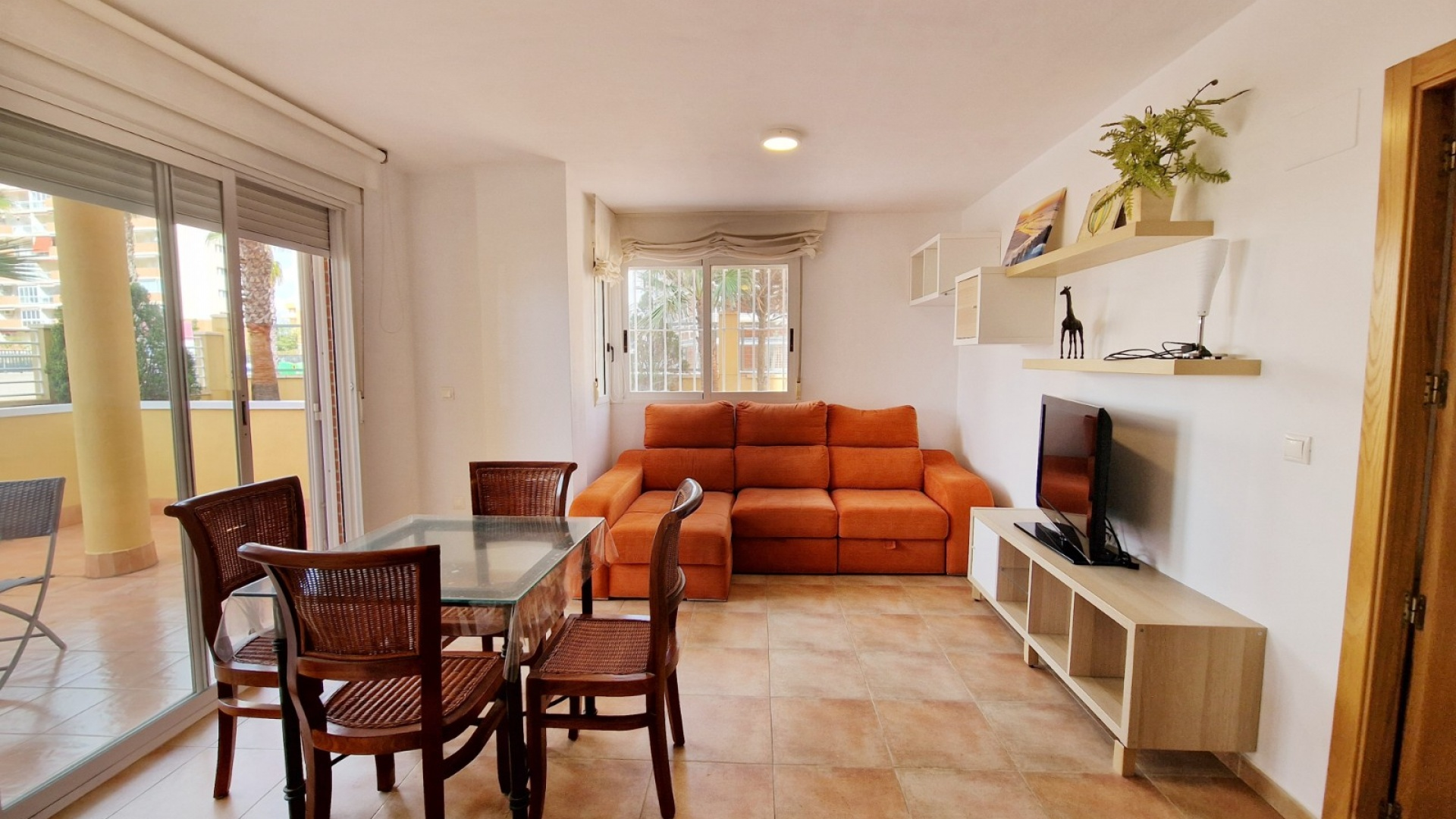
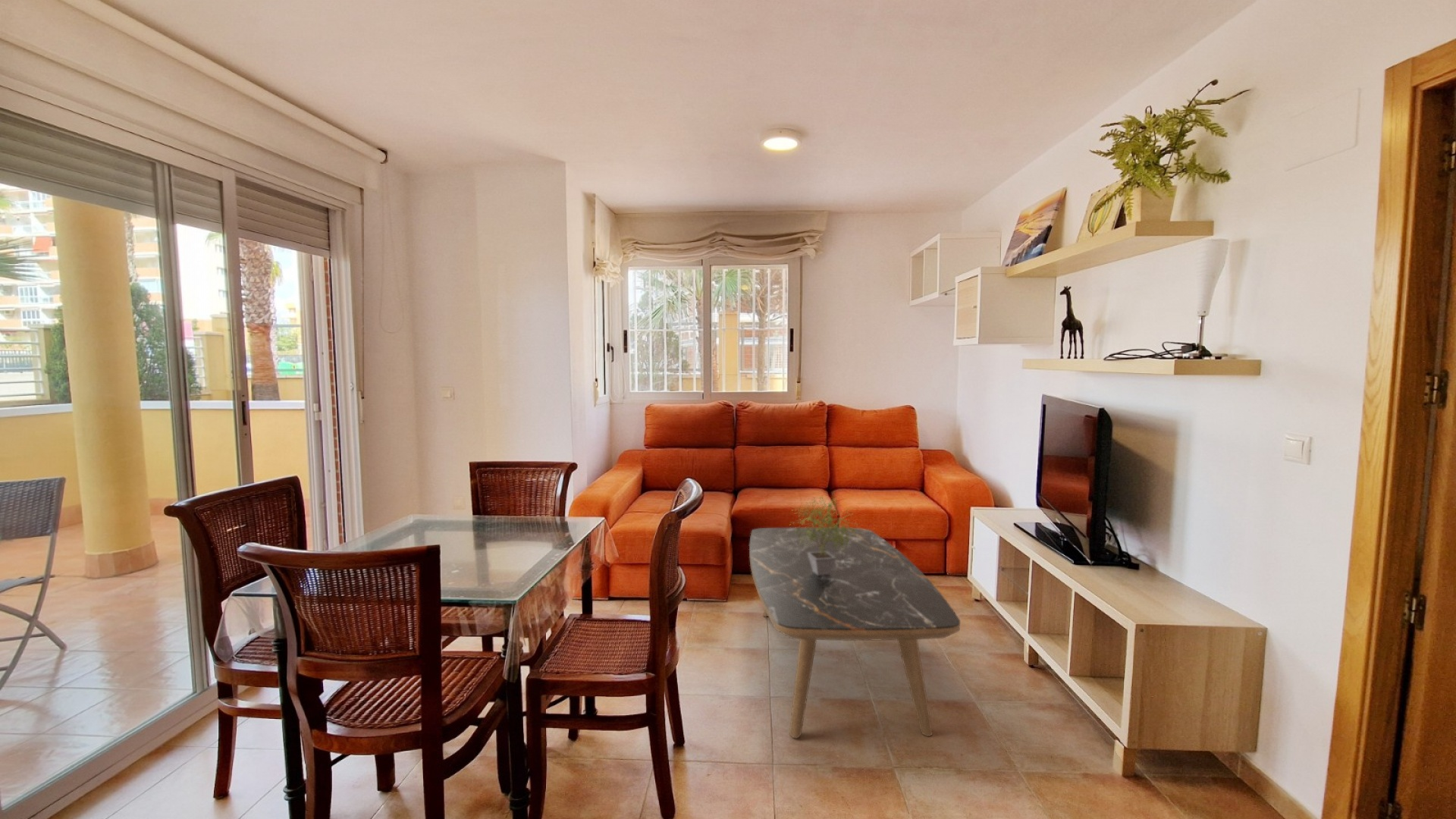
+ coffee table [748,527,961,739]
+ potted plant [788,491,861,576]
